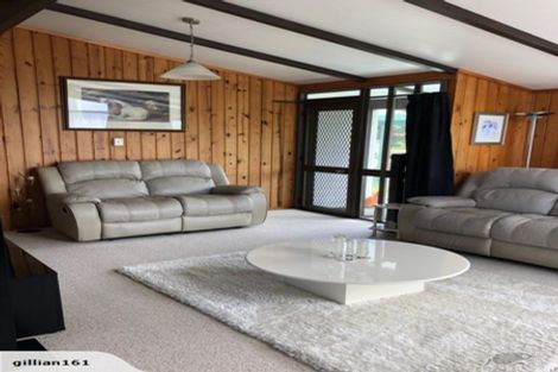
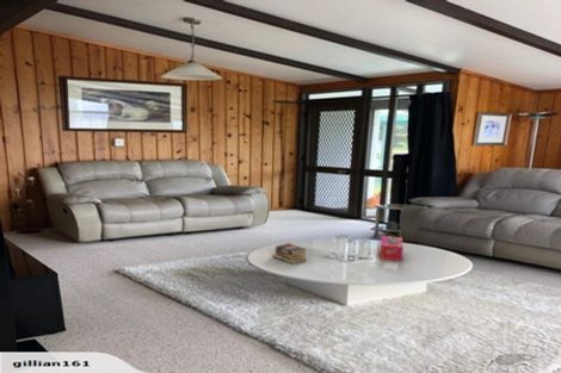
+ books [271,242,308,265]
+ tissue box [378,235,405,262]
